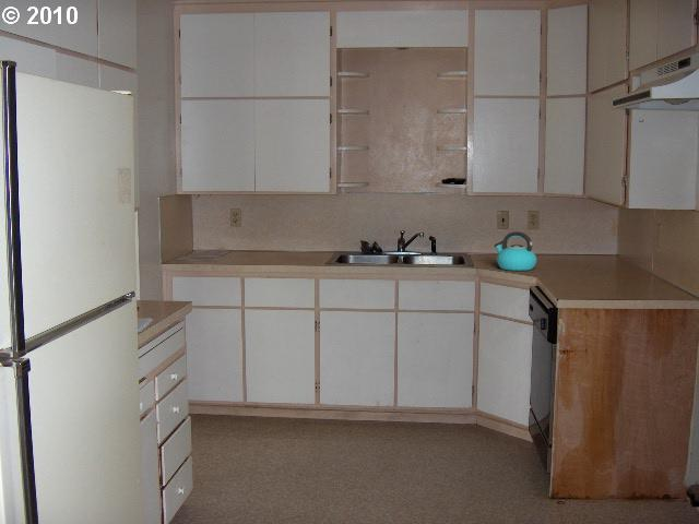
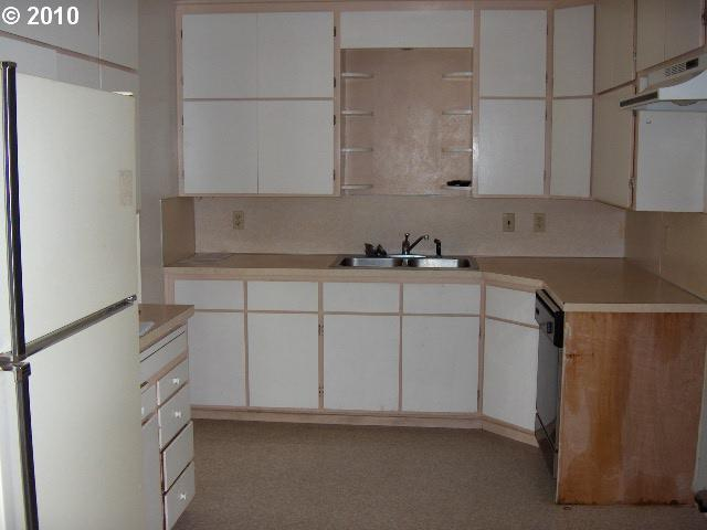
- kettle [494,230,537,272]
